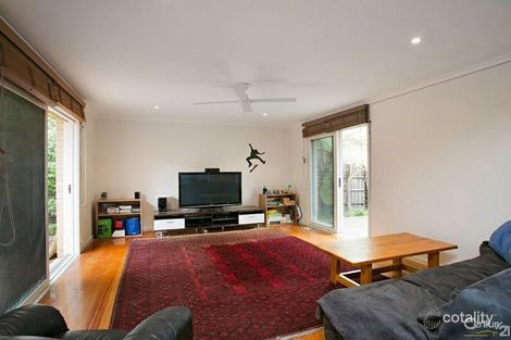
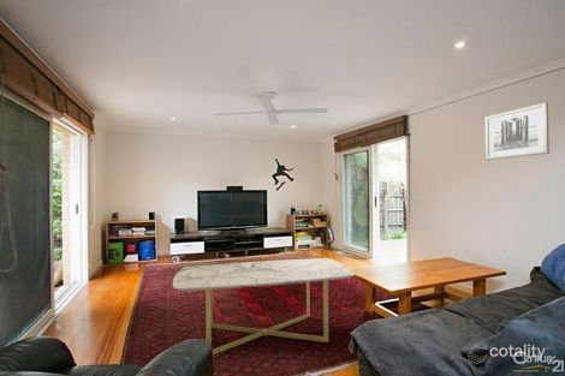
+ coffee table [172,257,356,356]
+ wall art [483,101,551,161]
